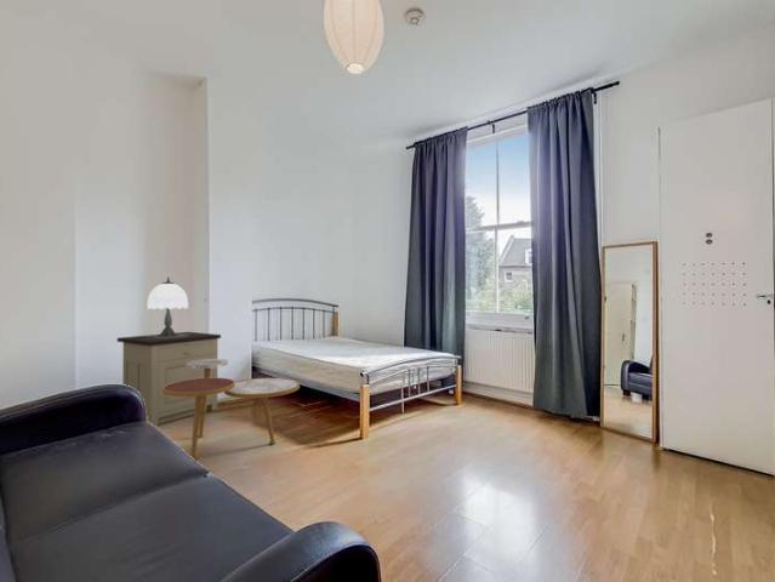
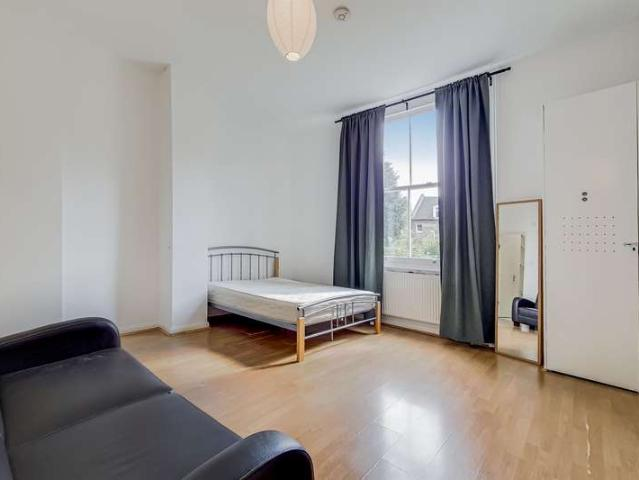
- table lamp [130,276,189,340]
- nightstand [116,331,222,427]
- side table [163,358,301,461]
